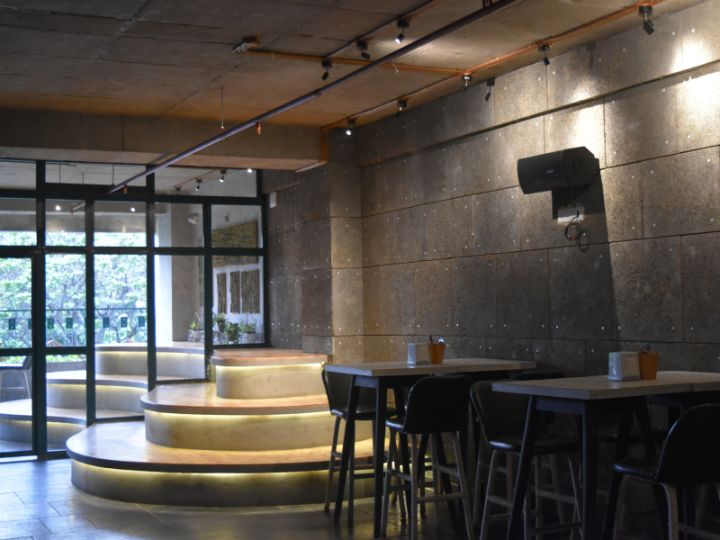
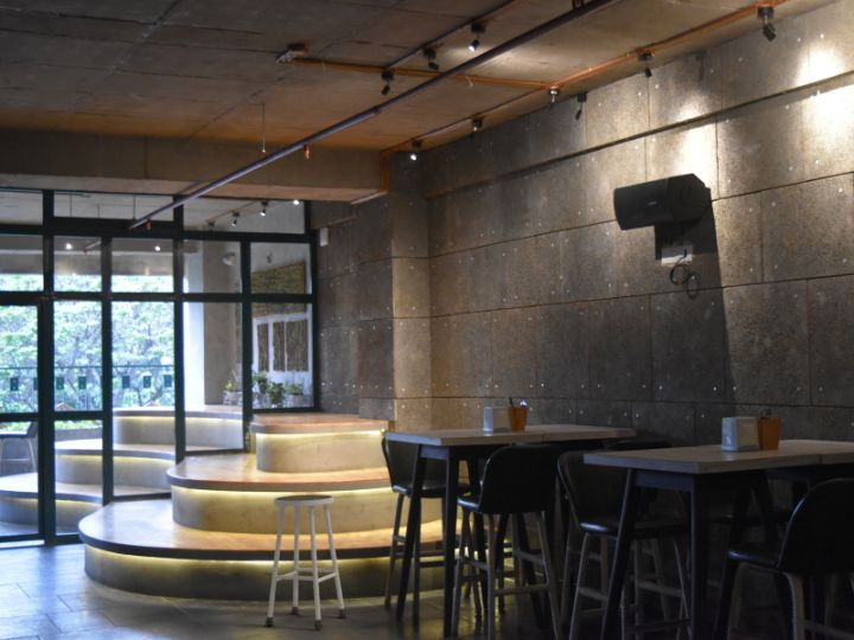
+ stool [263,493,349,629]
